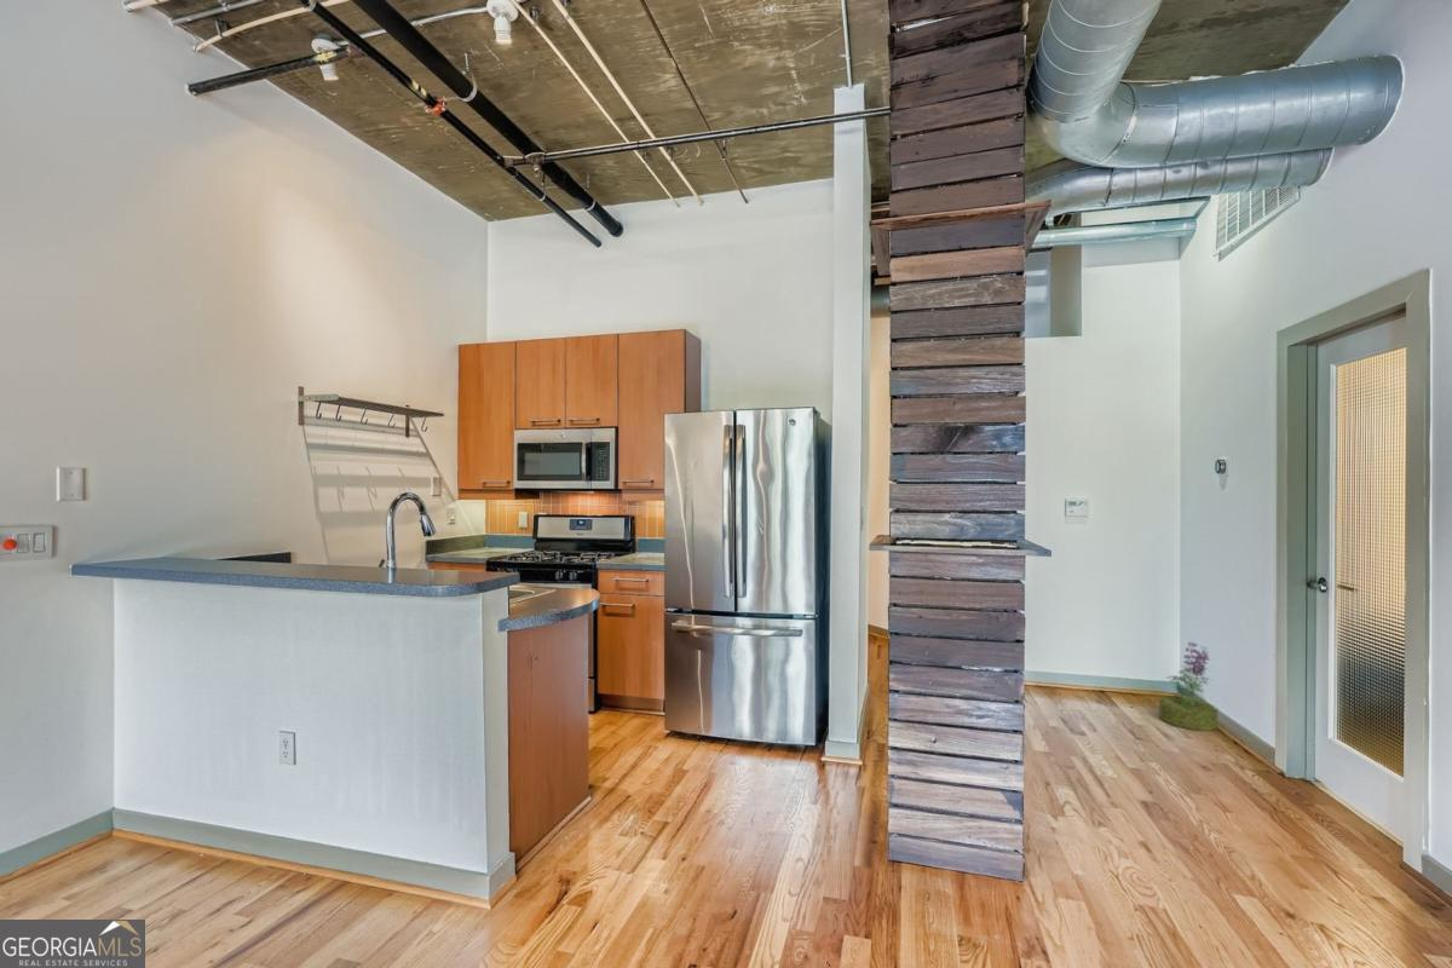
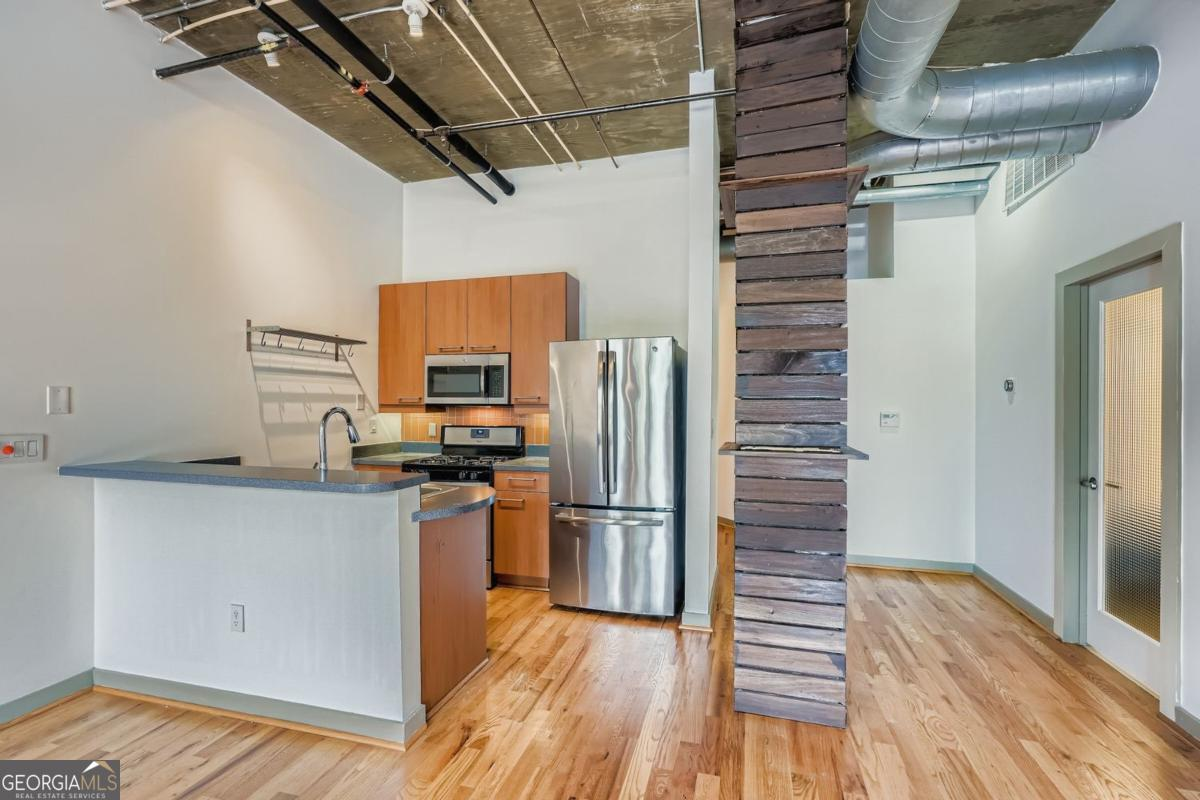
- potted plant [1158,640,1220,732]
